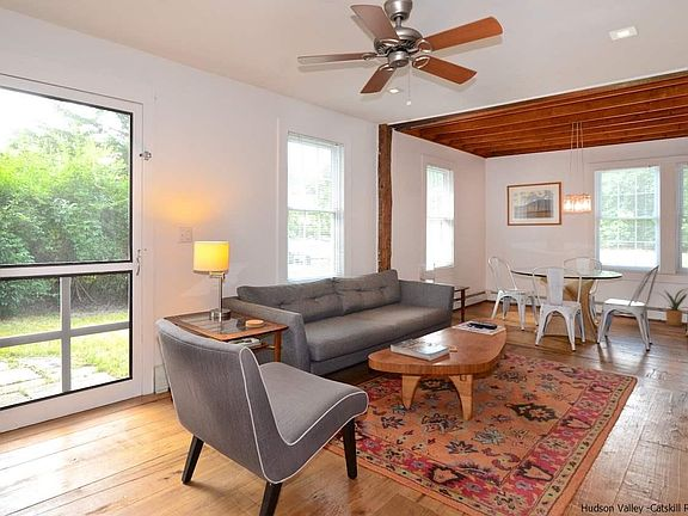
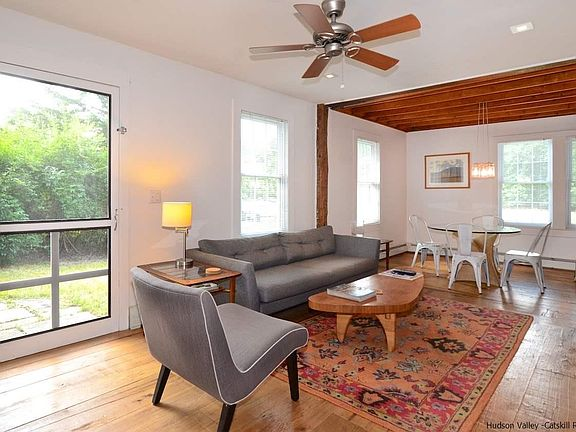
- house plant [651,287,688,327]
